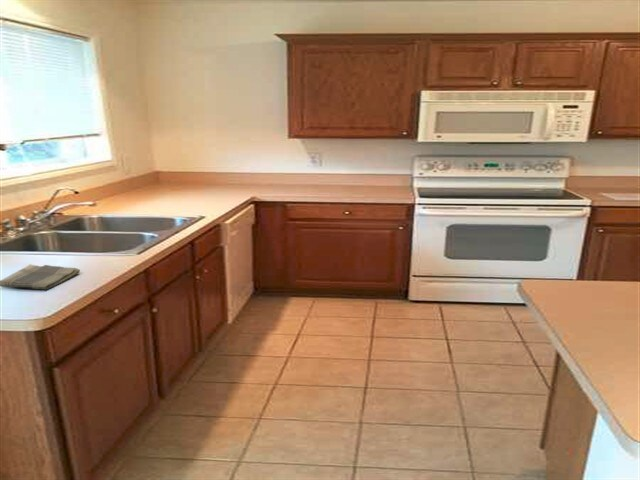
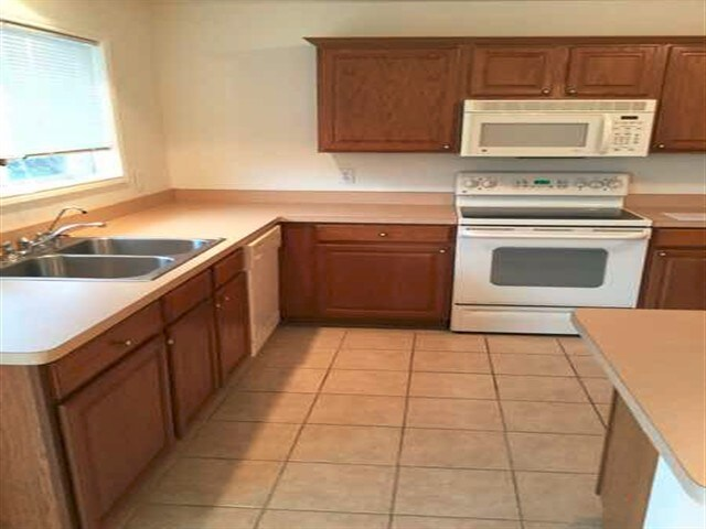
- dish towel [0,263,81,290]
